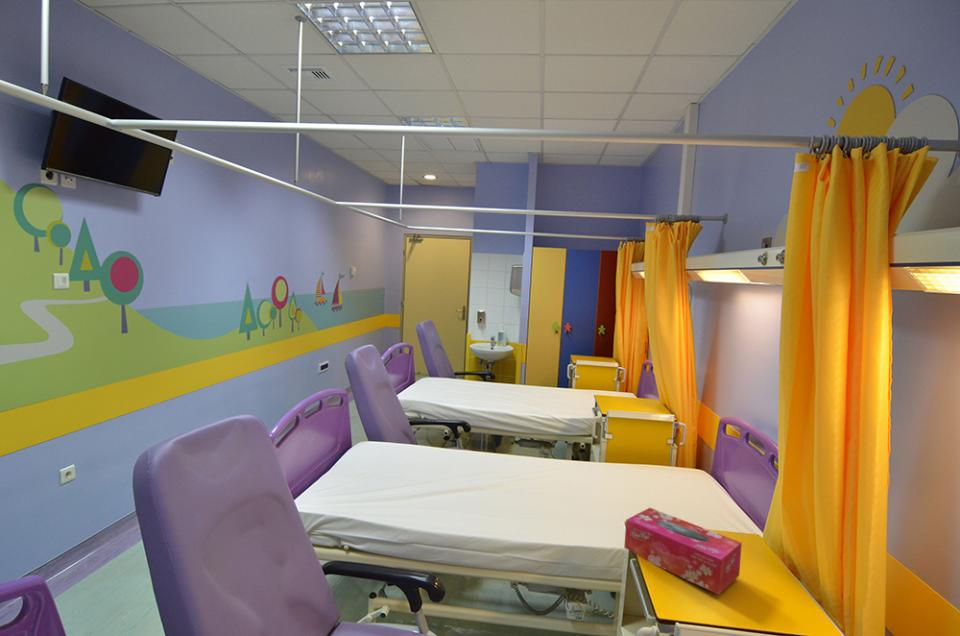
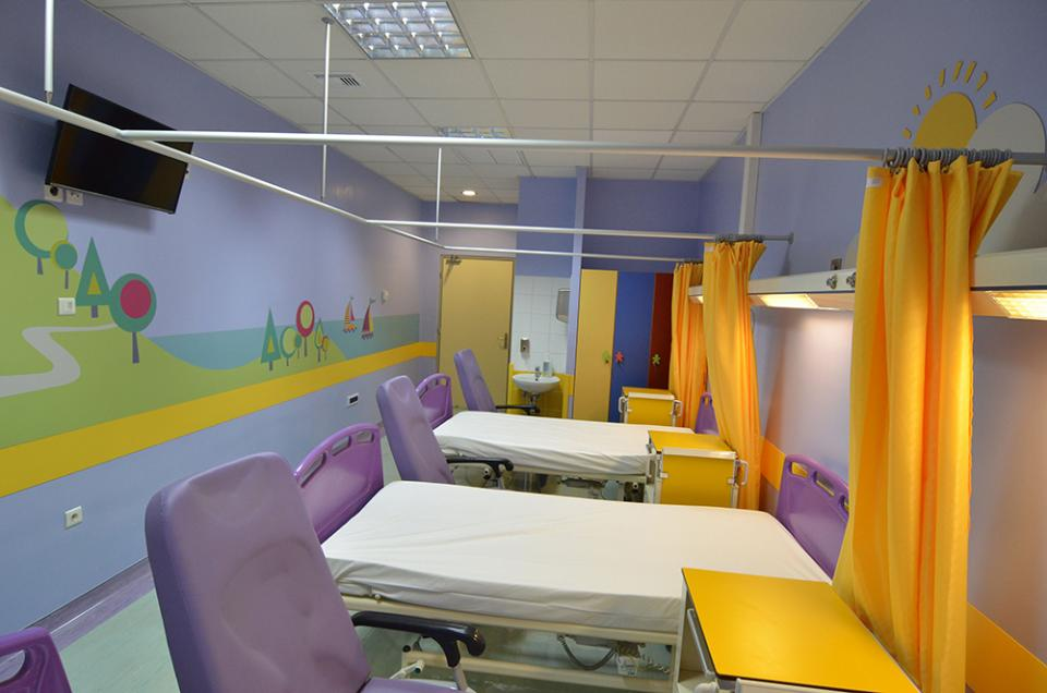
- tissue box [623,507,743,596]
